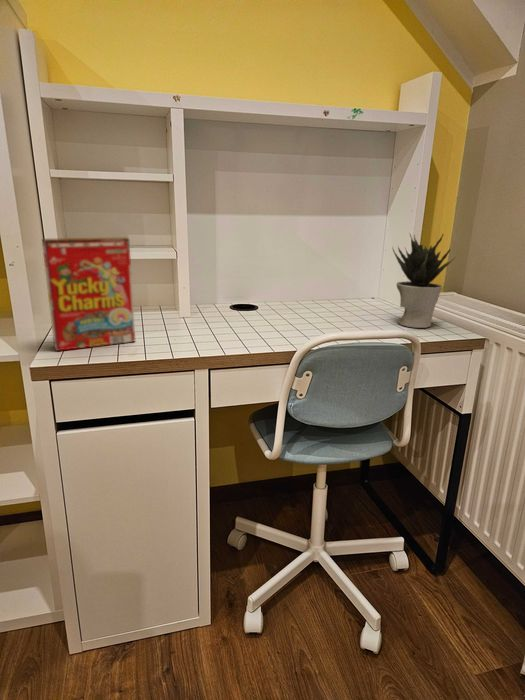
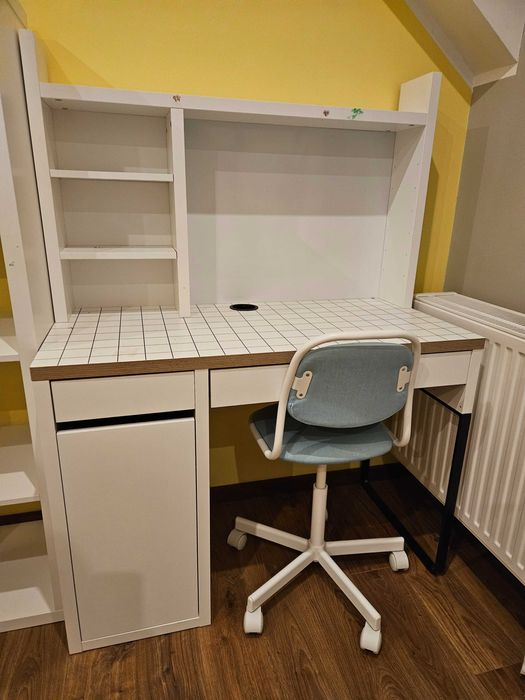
- potted plant [391,233,457,329]
- cereal box [41,237,136,352]
